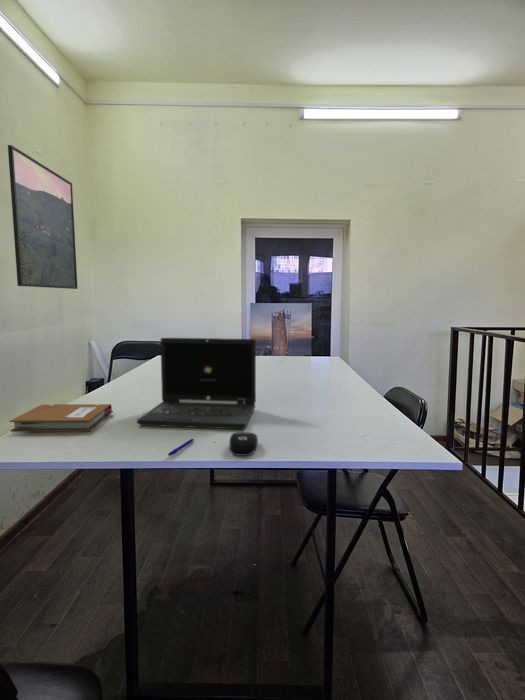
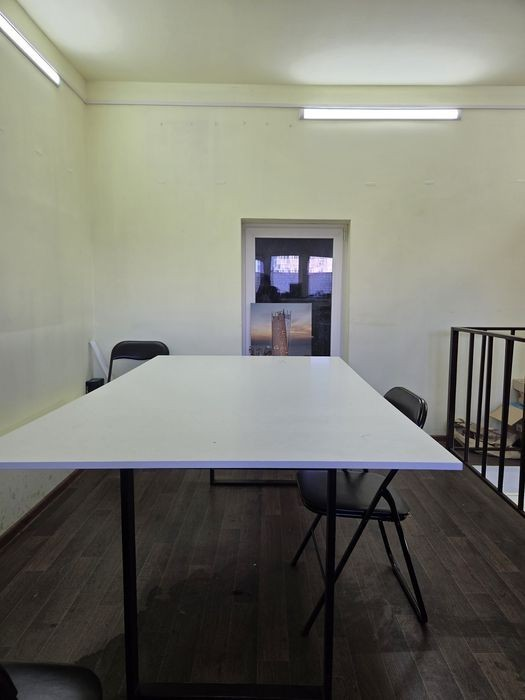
- pen [167,438,195,457]
- laptop [136,337,257,430]
- notebook [9,403,115,433]
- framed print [7,144,78,290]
- computer mouse [229,430,259,457]
